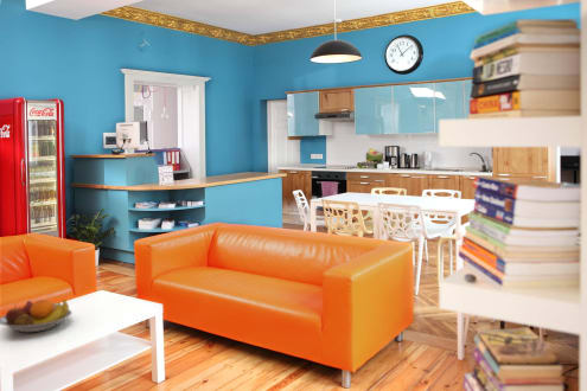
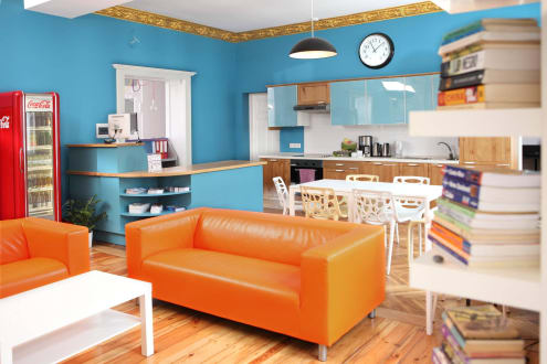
- fruit bowl [0,299,72,333]
